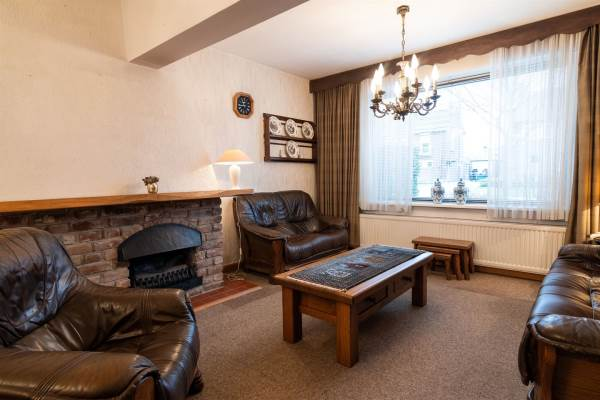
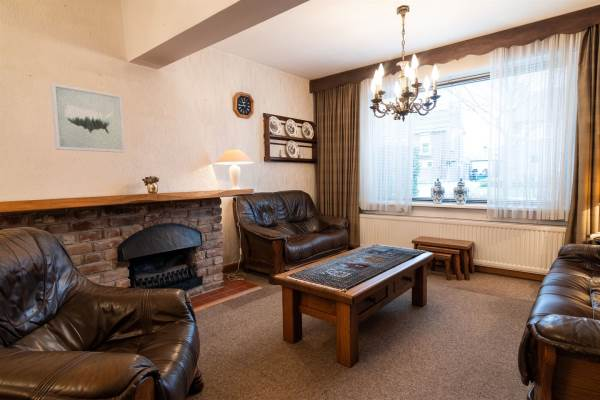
+ wall art [50,82,126,154]
